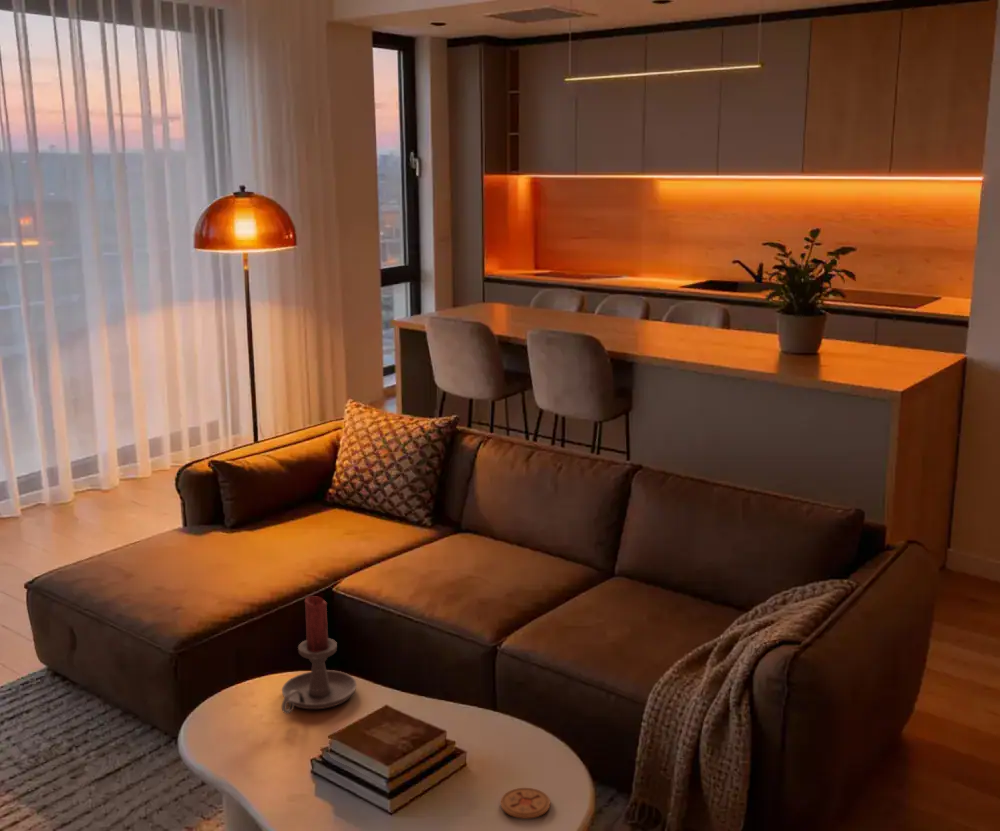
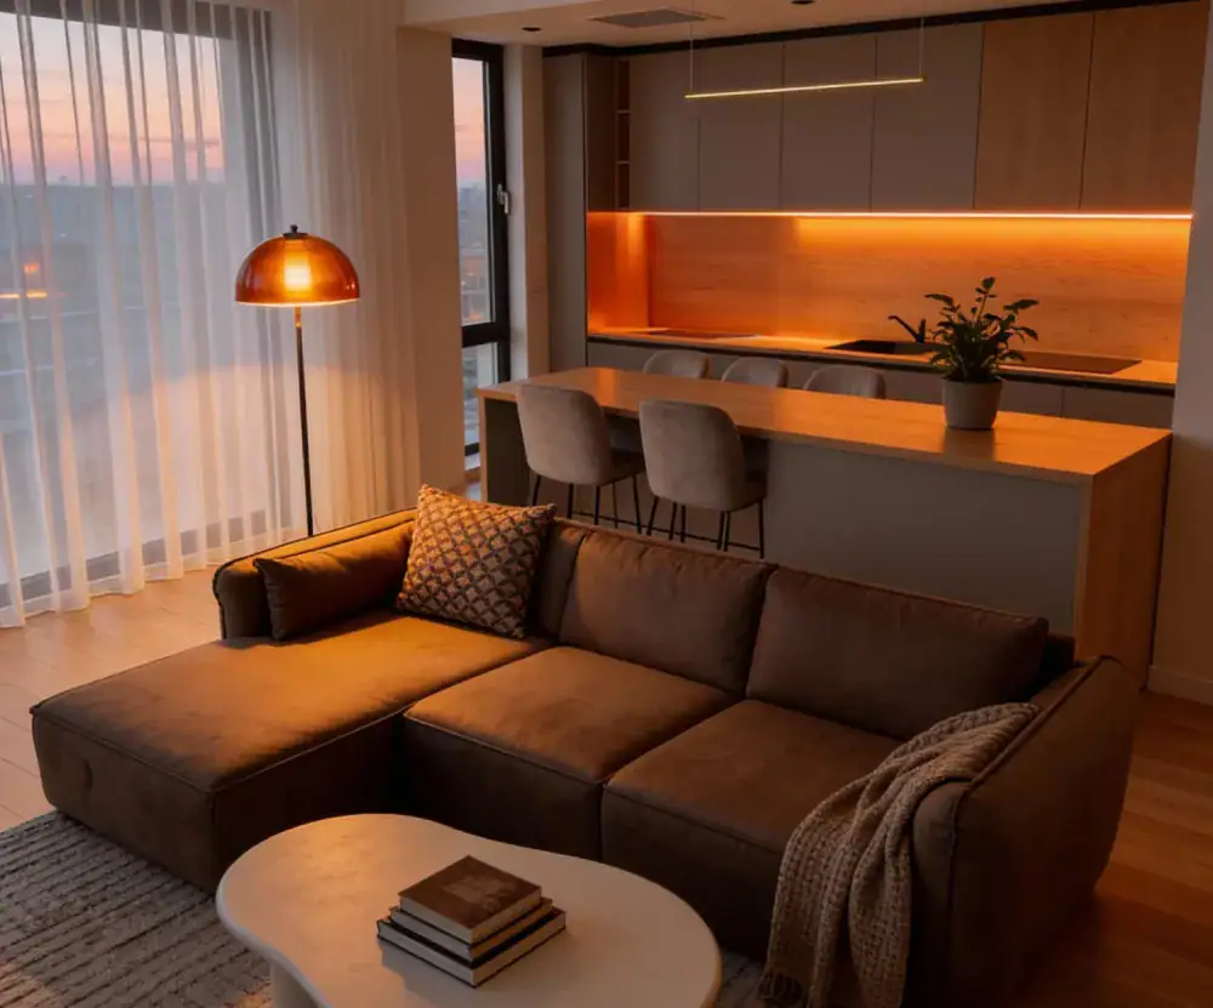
- candle holder [281,596,358,715]
- coaster [500,787,551,820]
